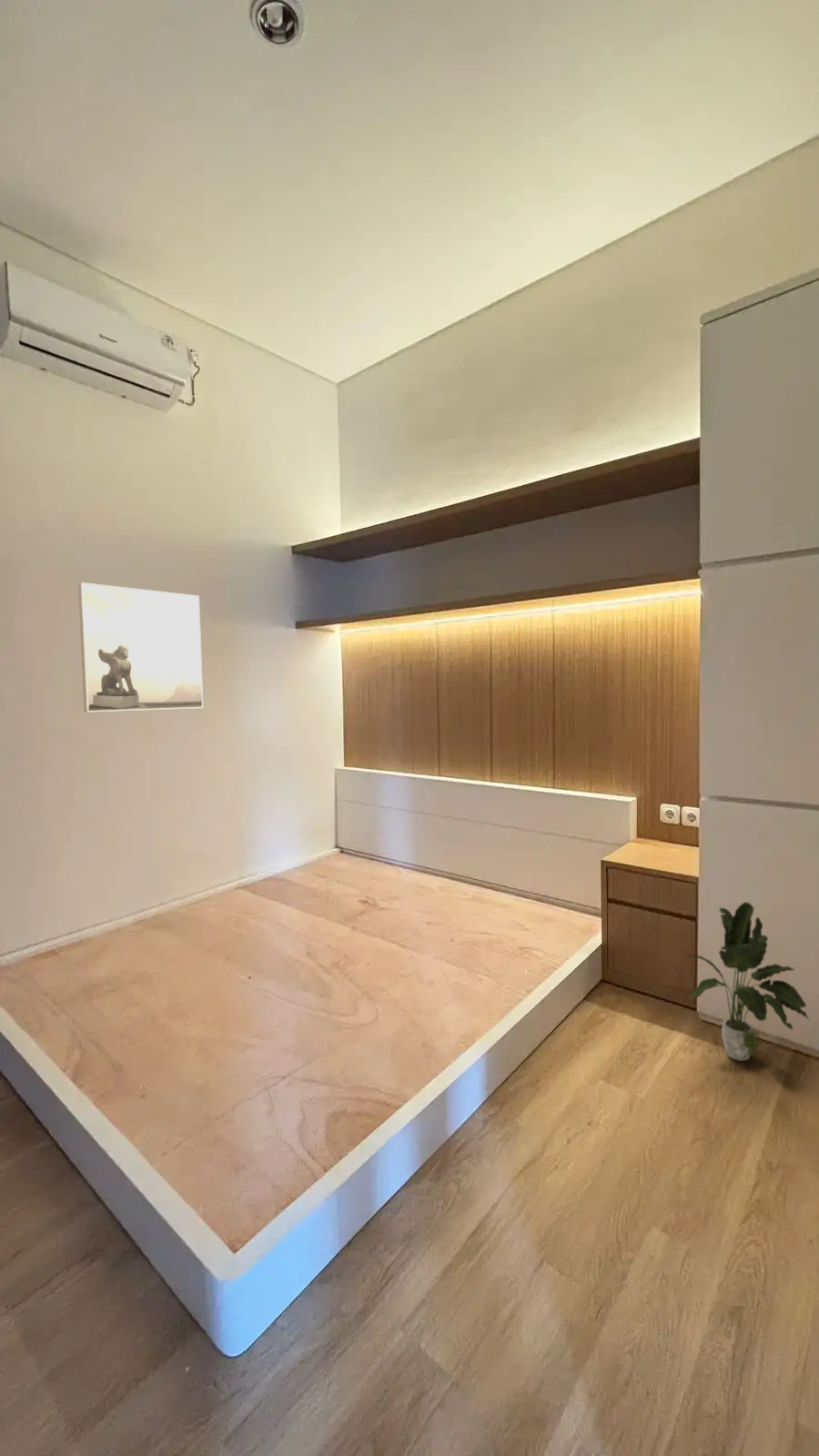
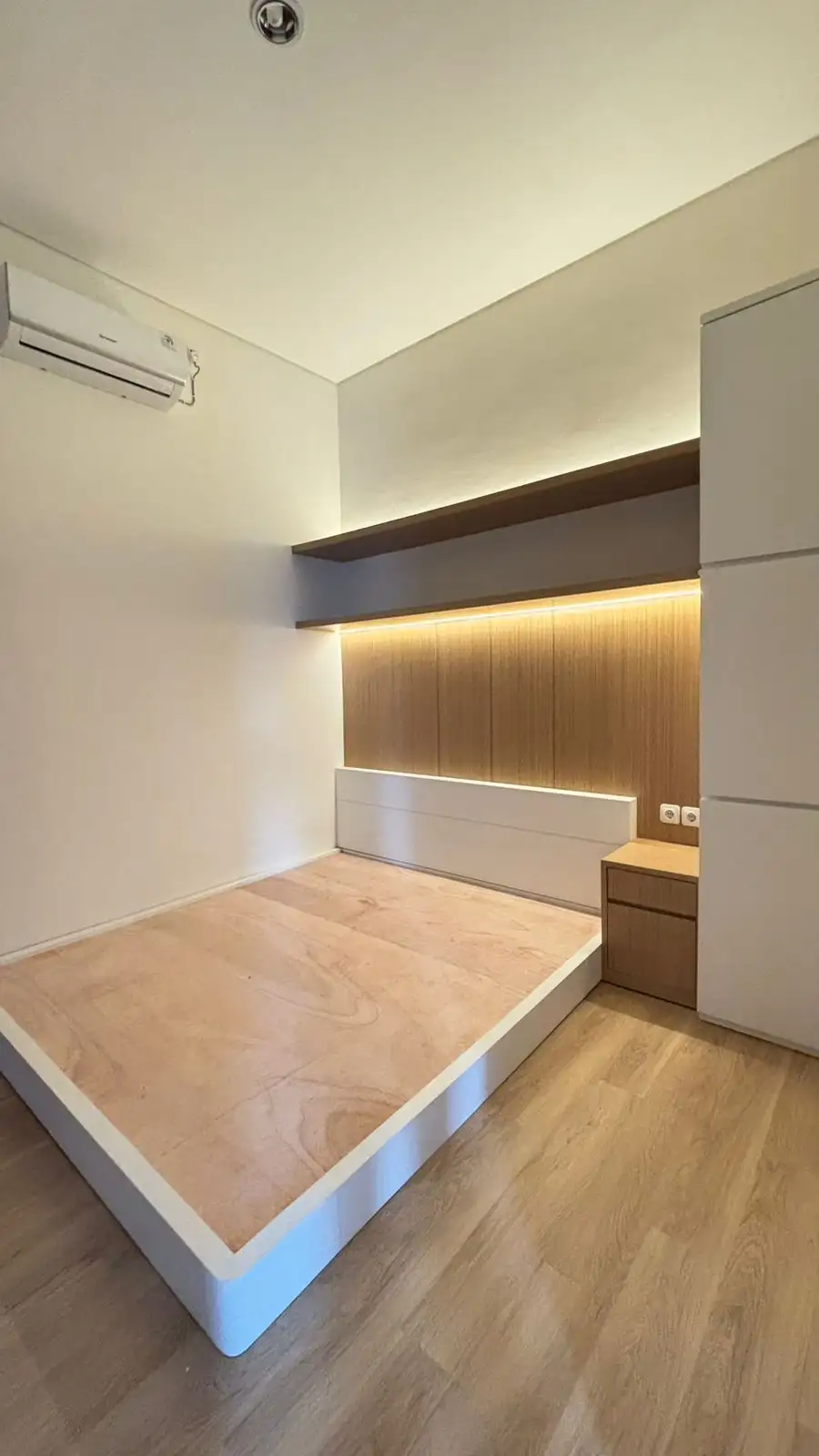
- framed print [77,581,204,713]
- potted plant [681,901,810,1062]
